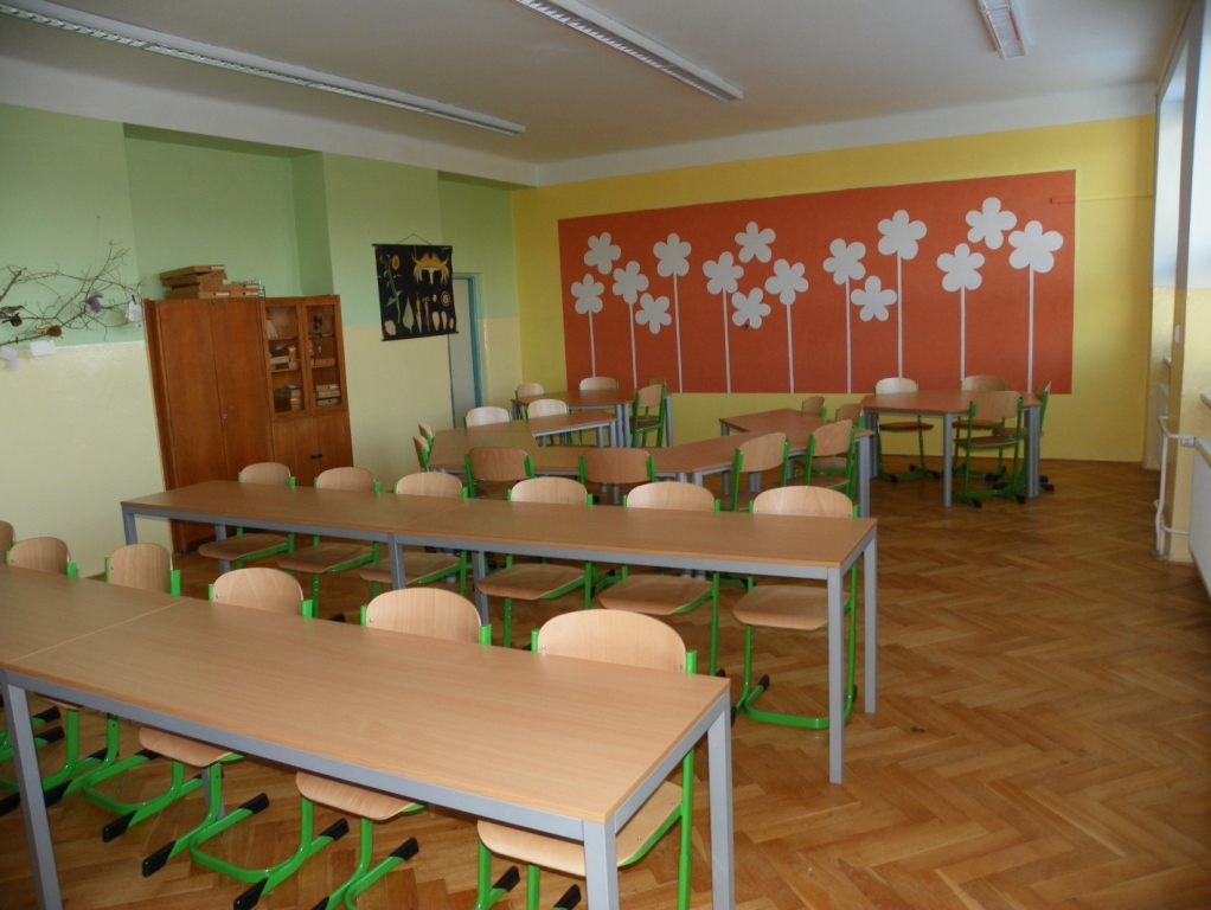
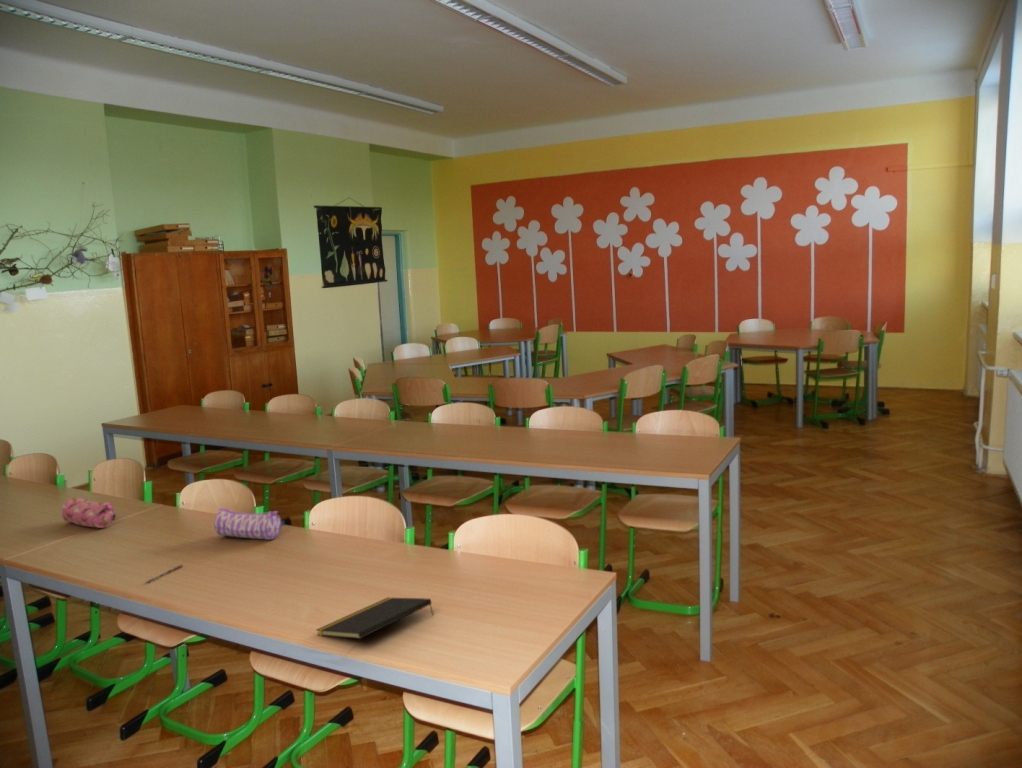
+ pen [145,564,184,584]
+ notepad [315,596,434,640]
+ pencil case [61,497,117,529]
+ pencil case [214,507,286,540]
